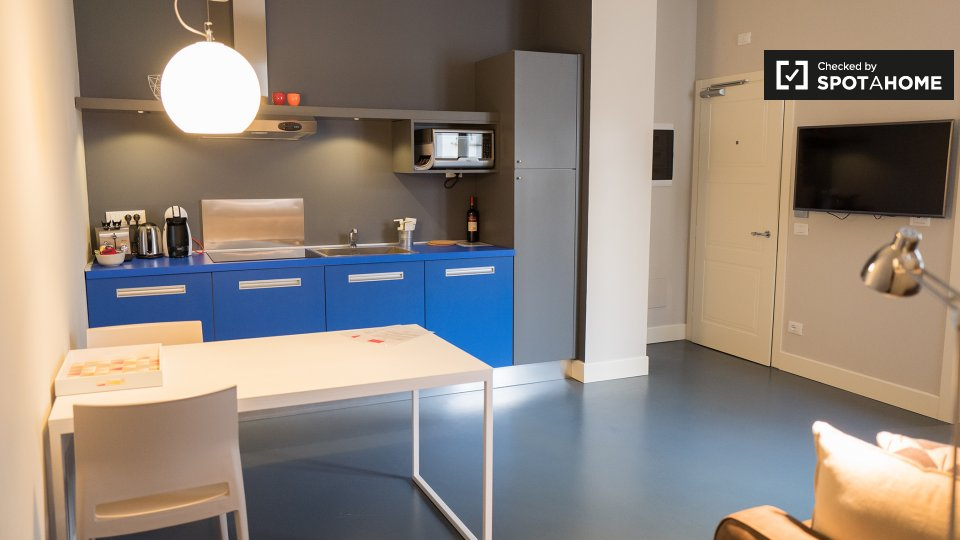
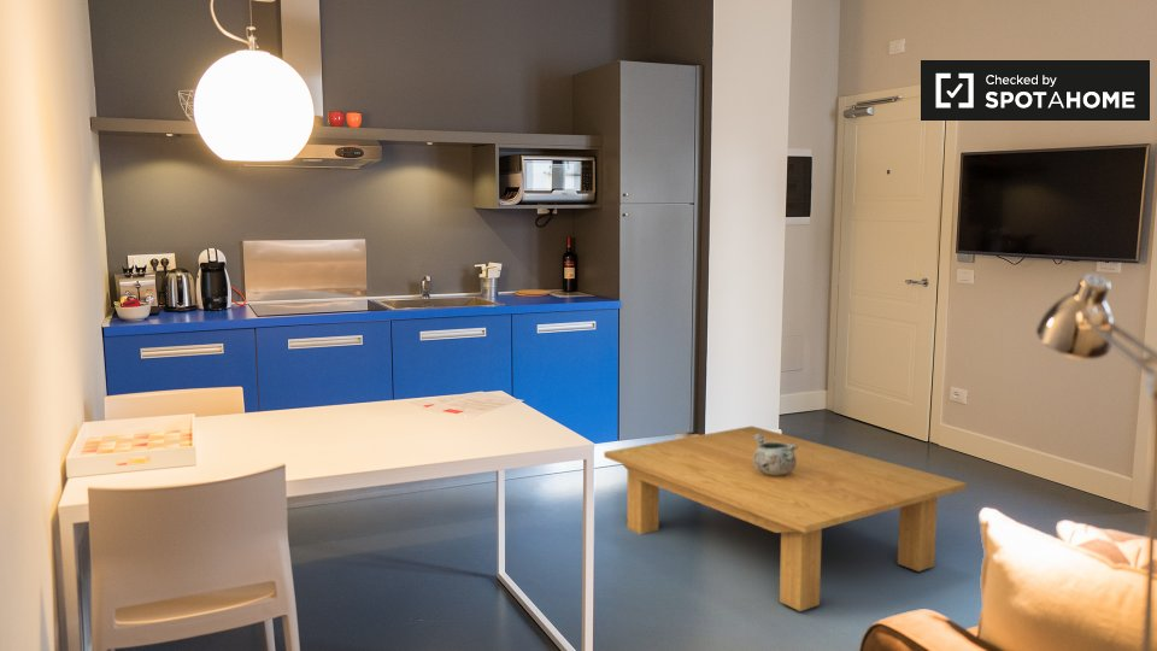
+ decorative bowl [753,434,798,475]
+ coffee table [603,426,968,612]
